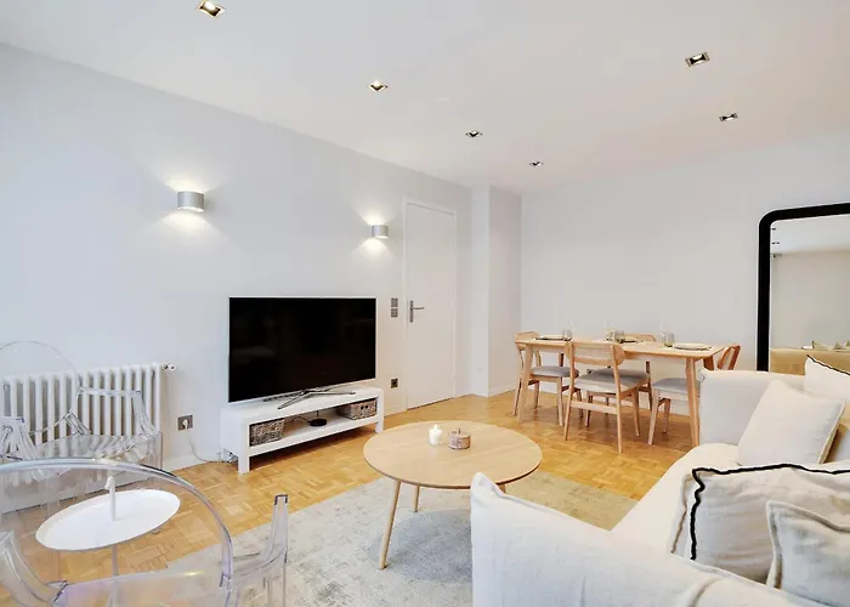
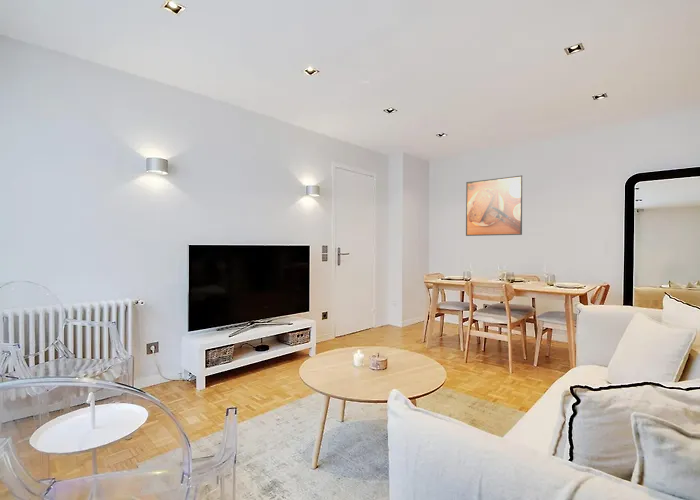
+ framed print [465,174,523,237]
